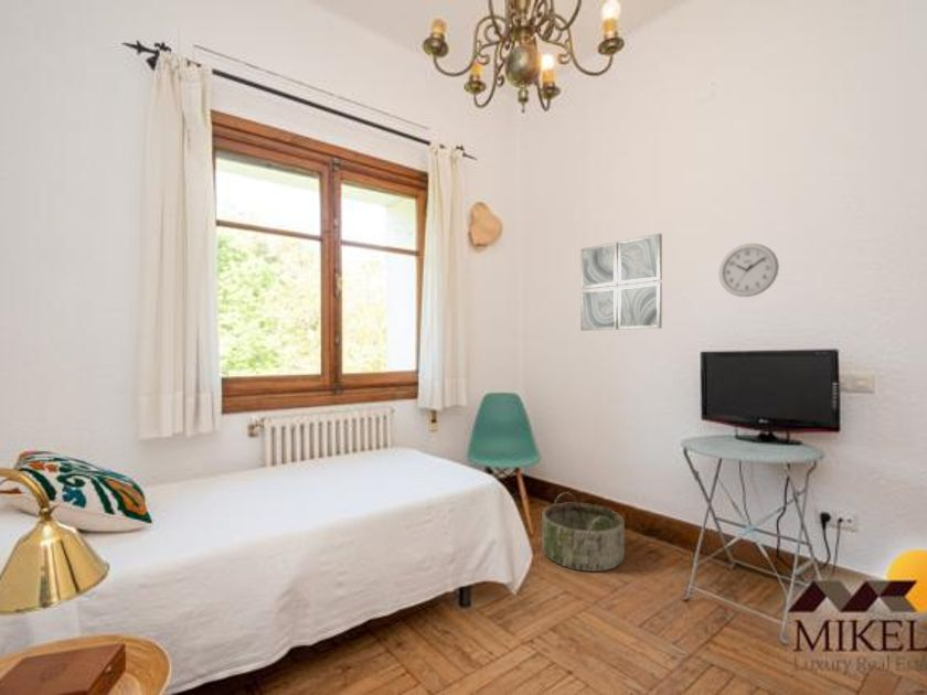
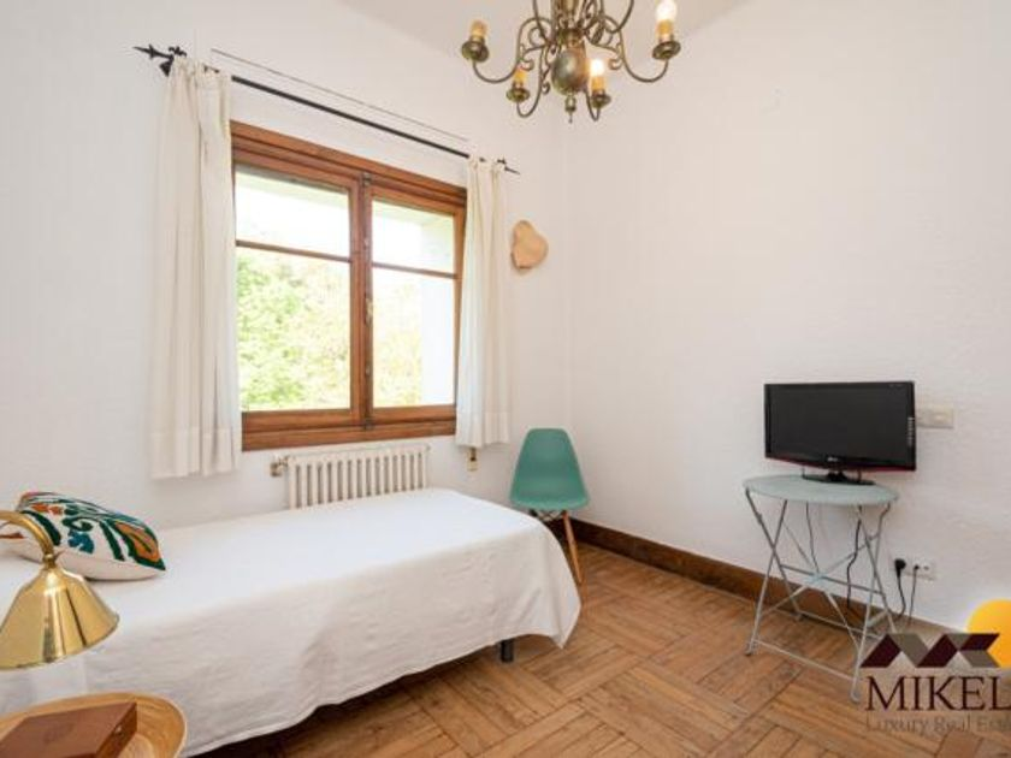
- wall art [579,233,663,332]
- basket [541,492,626,573]
- wall clock [718,243,780,298]
